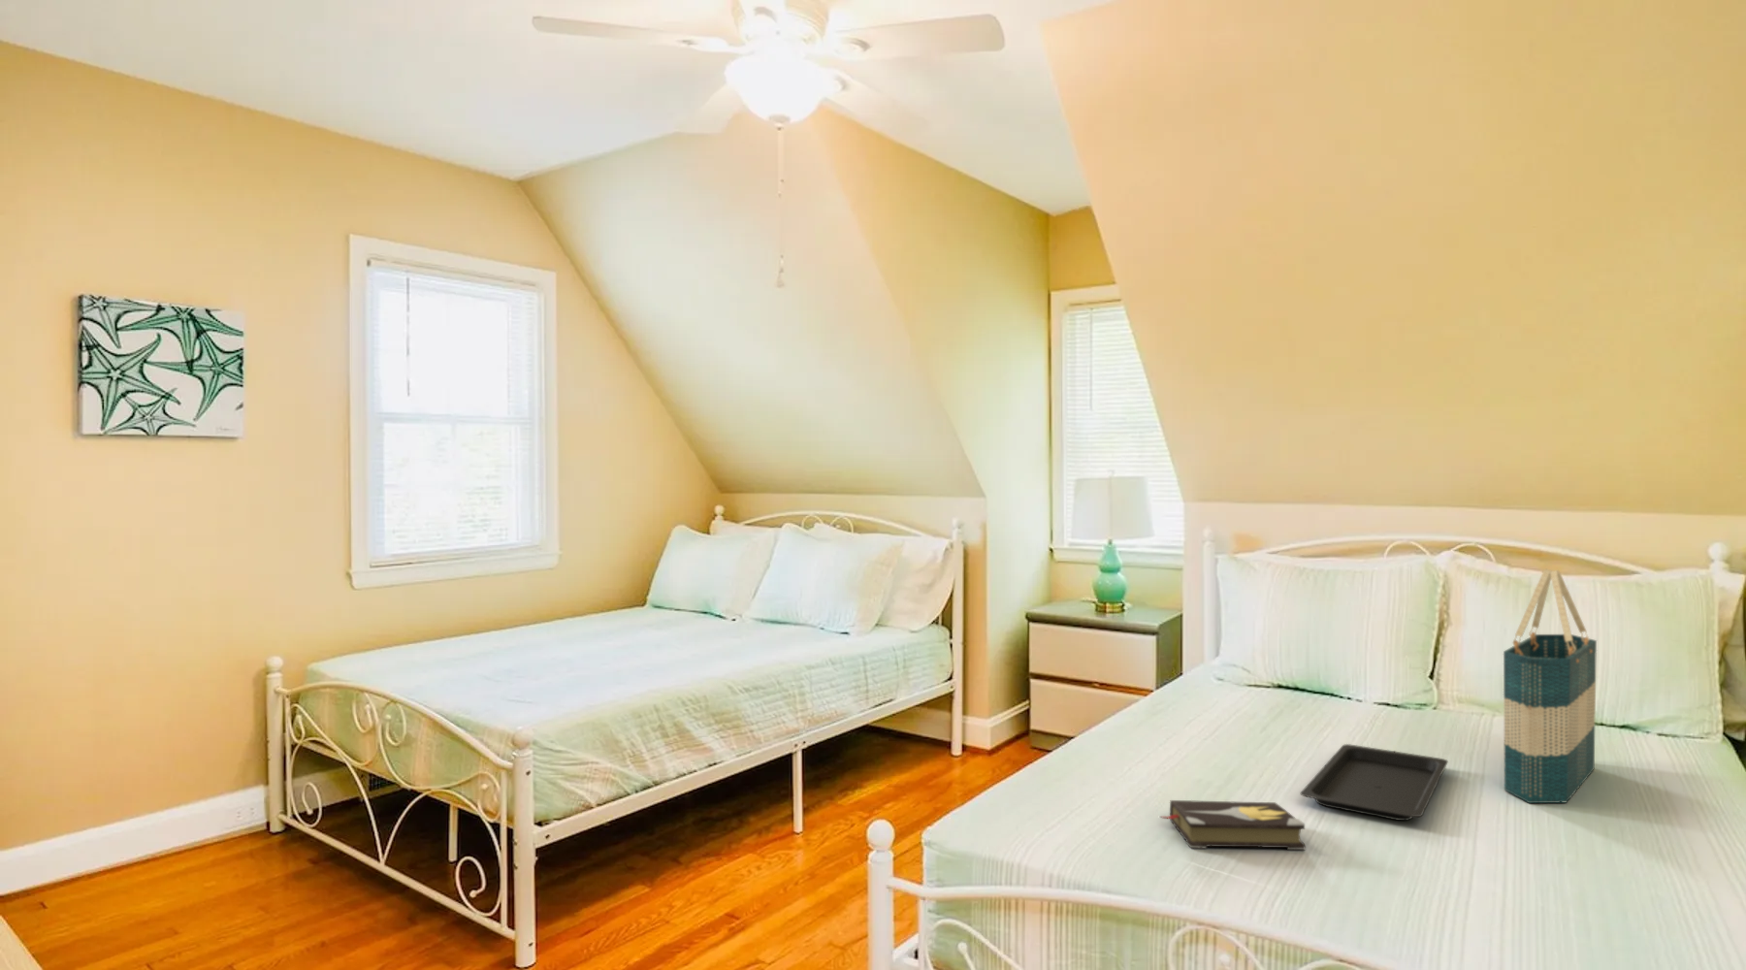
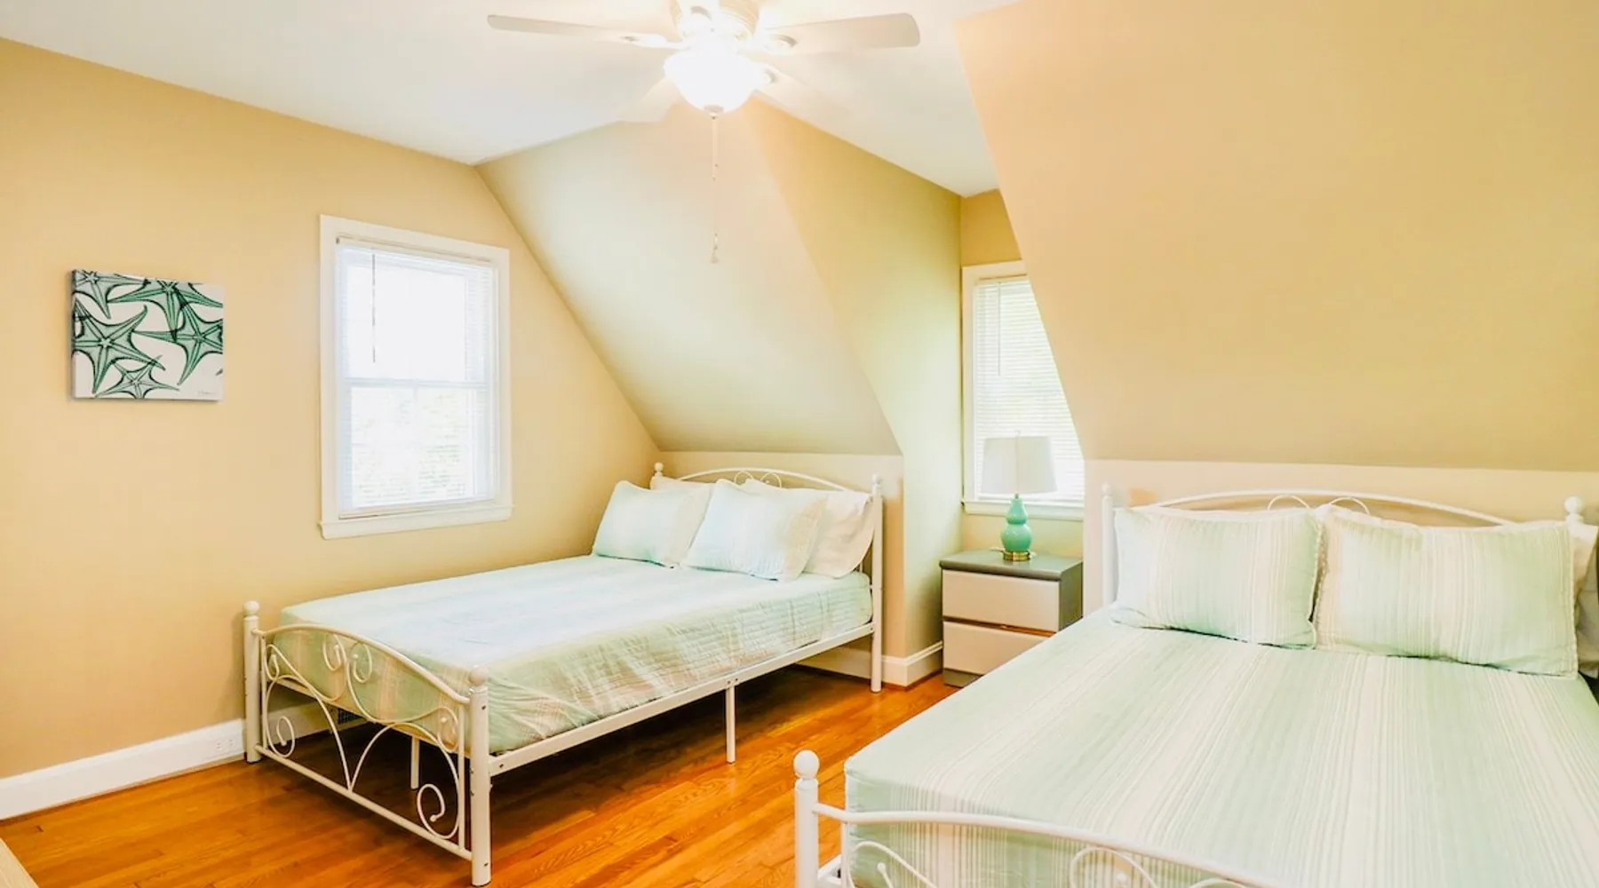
- tote bag [1502,569,1598,804]
- serving tray [1299,743,1449,822]
- hardback book [1160,799,1307,851]
